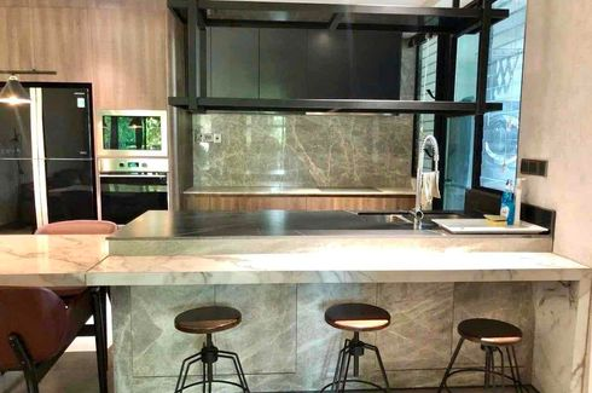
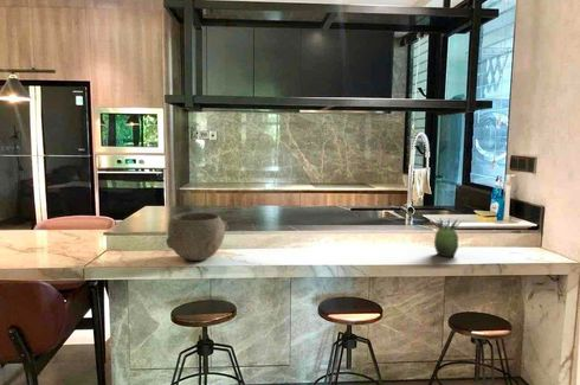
+ succulent plant [433,217,462,258]
+ bowl [165,211,230,262]
